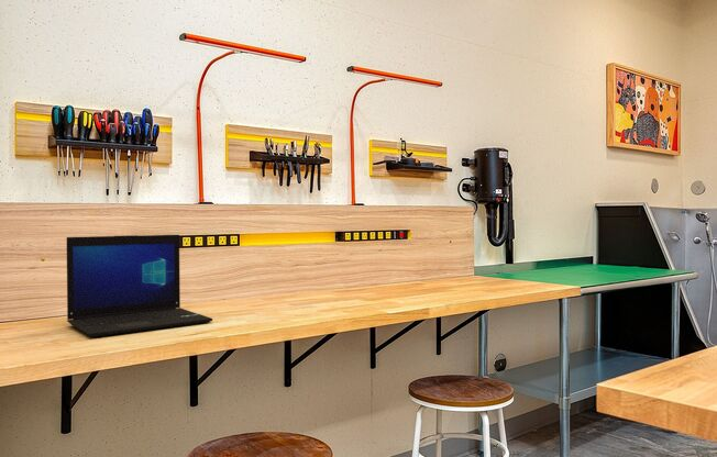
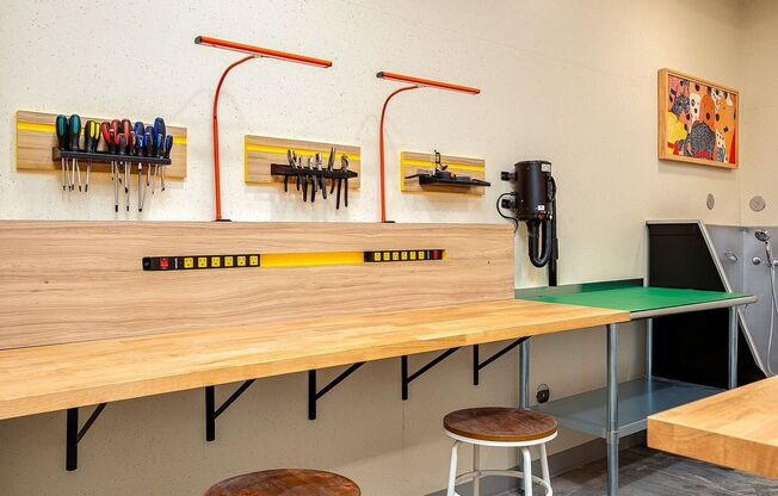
- laptop [66,234,213,338]
